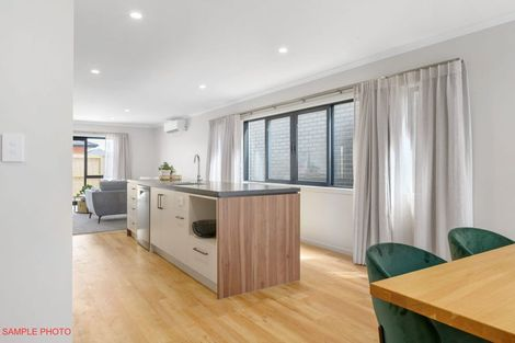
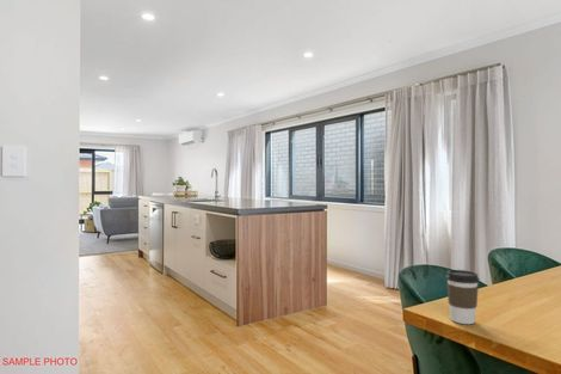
+ coffee cup [445,269,480,325]
